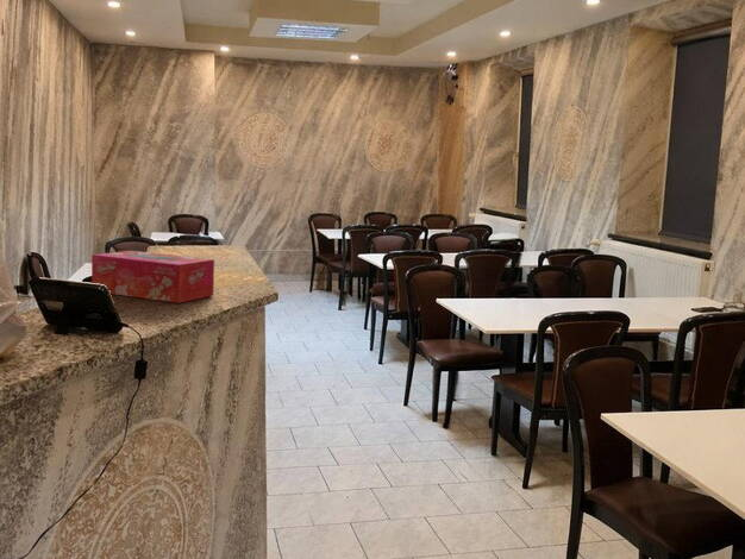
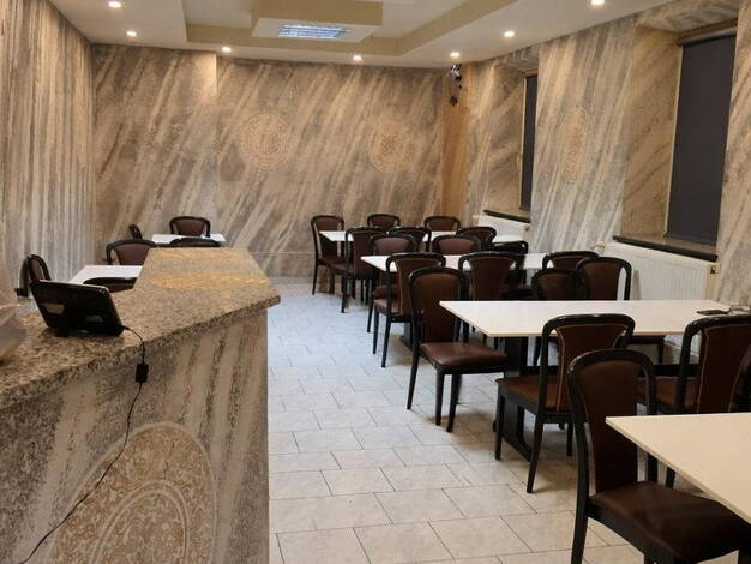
- tissue box [90,250,215,304]
